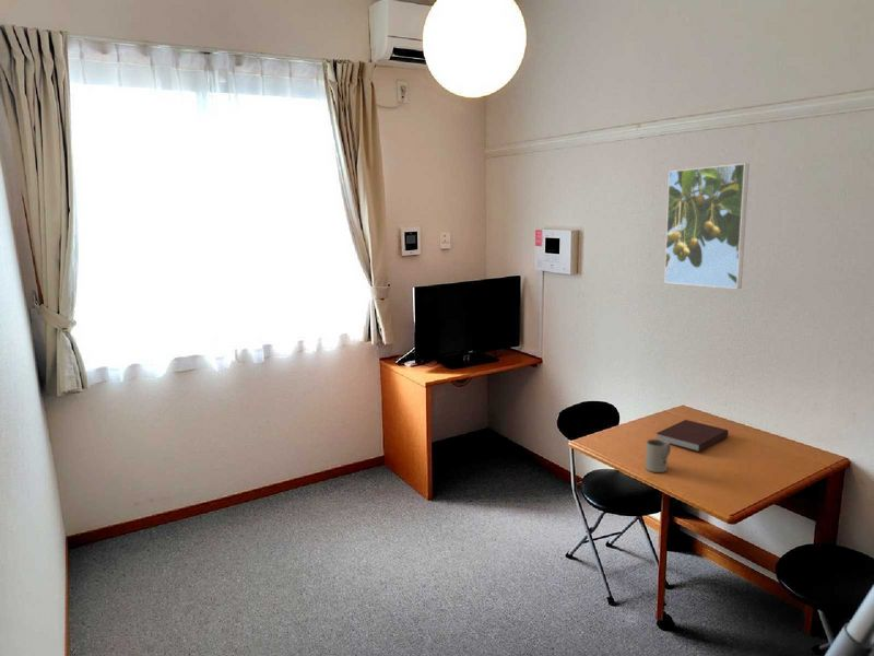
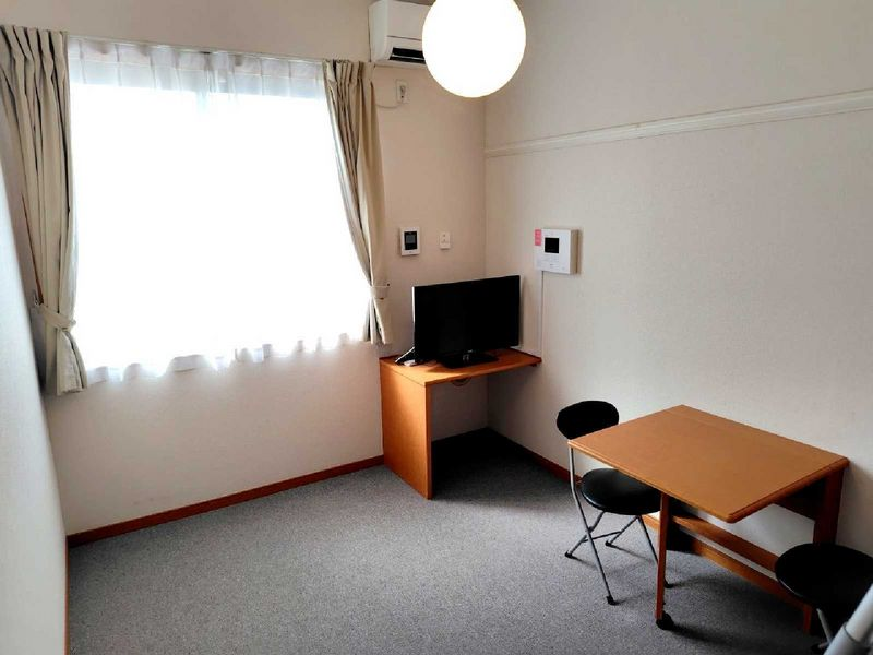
- mug [645,438,672,473]
- notebook [656,419,729,453]
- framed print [663,162,751,290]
